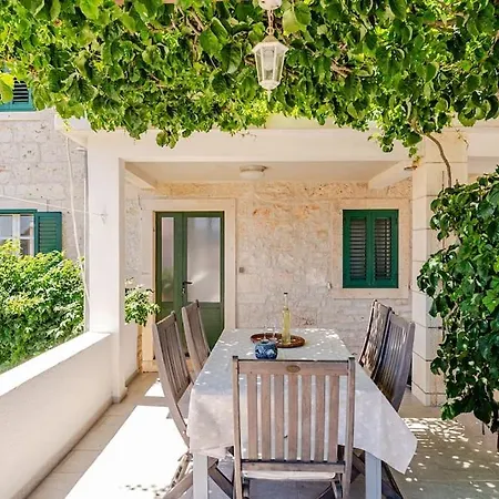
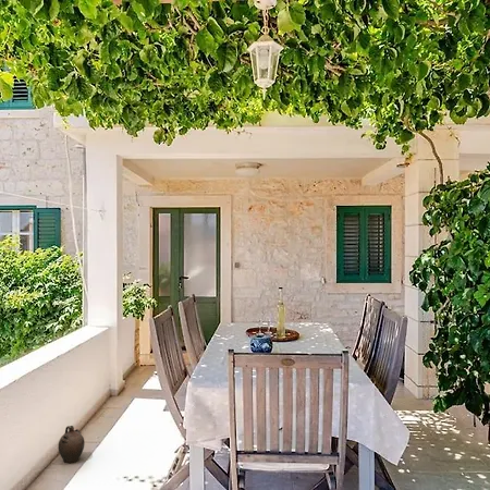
+ ceramic jug [58,425,86,464]
